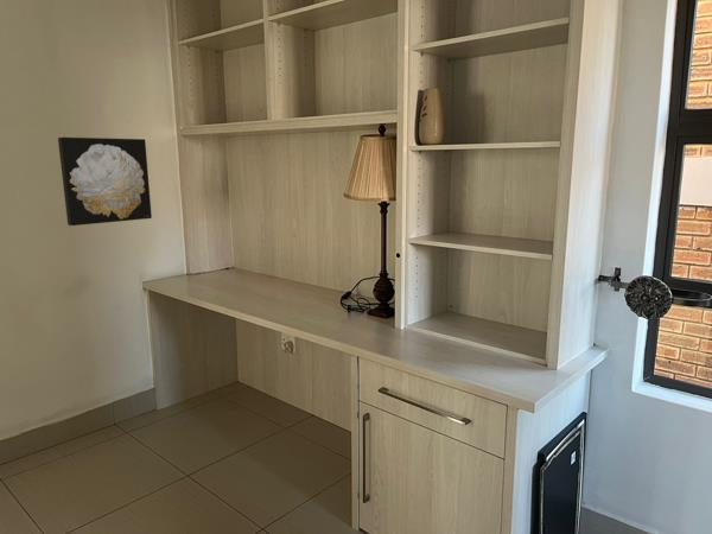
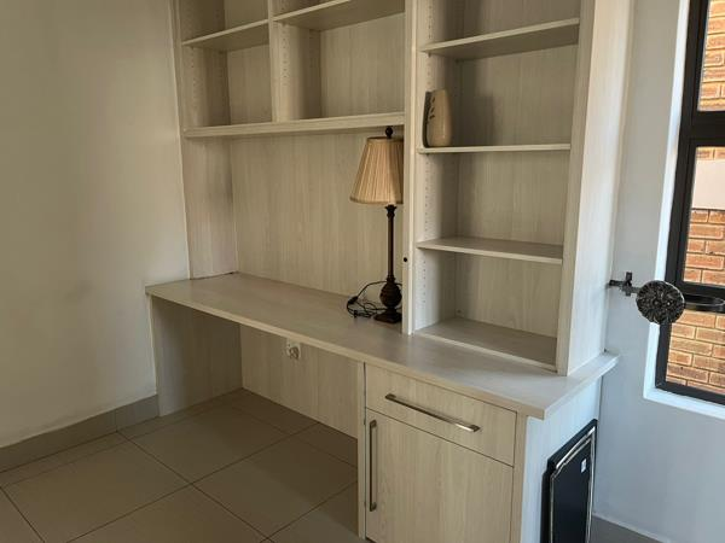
- wall art [57,136,153,227]
